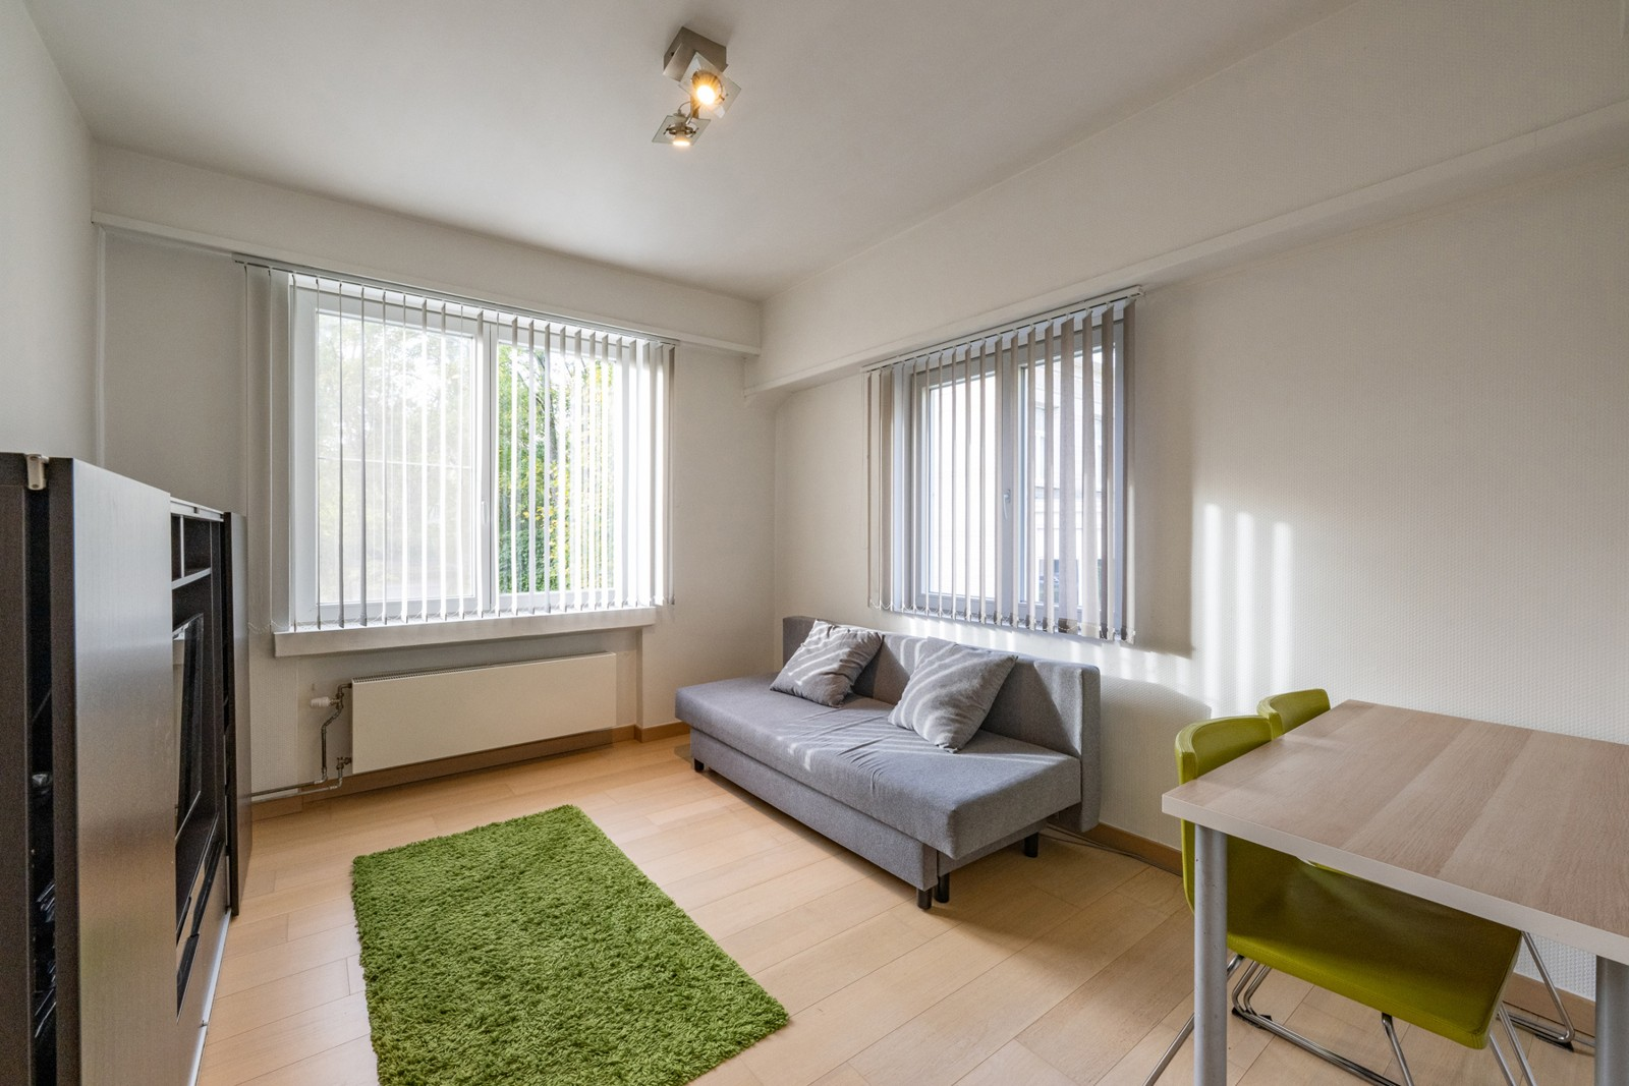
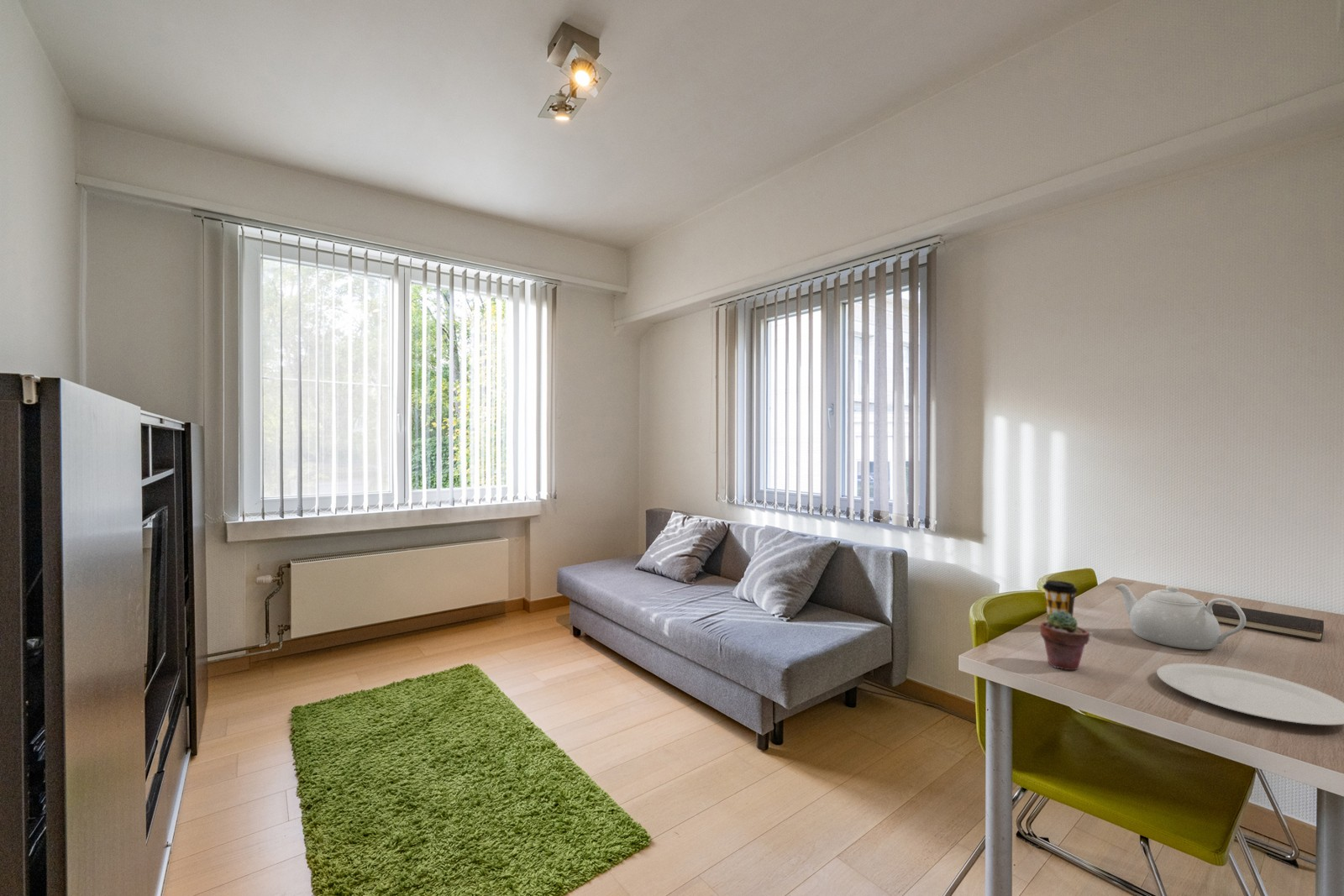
+ coffee cup [1042,579,1079,617]
+ hardcover book [1205,601,1325,642]
+ teapot [1114,583,1246,651]
+ potted succulent [1039,610,1091,671]
+ plate [1156,663,1344,726]
